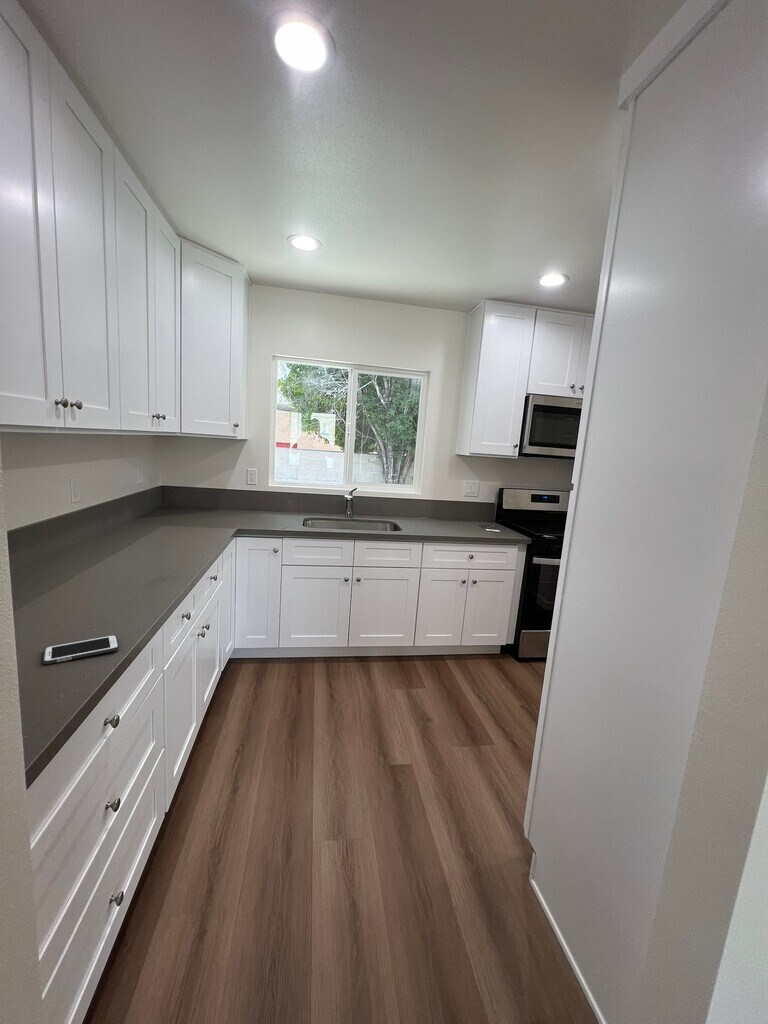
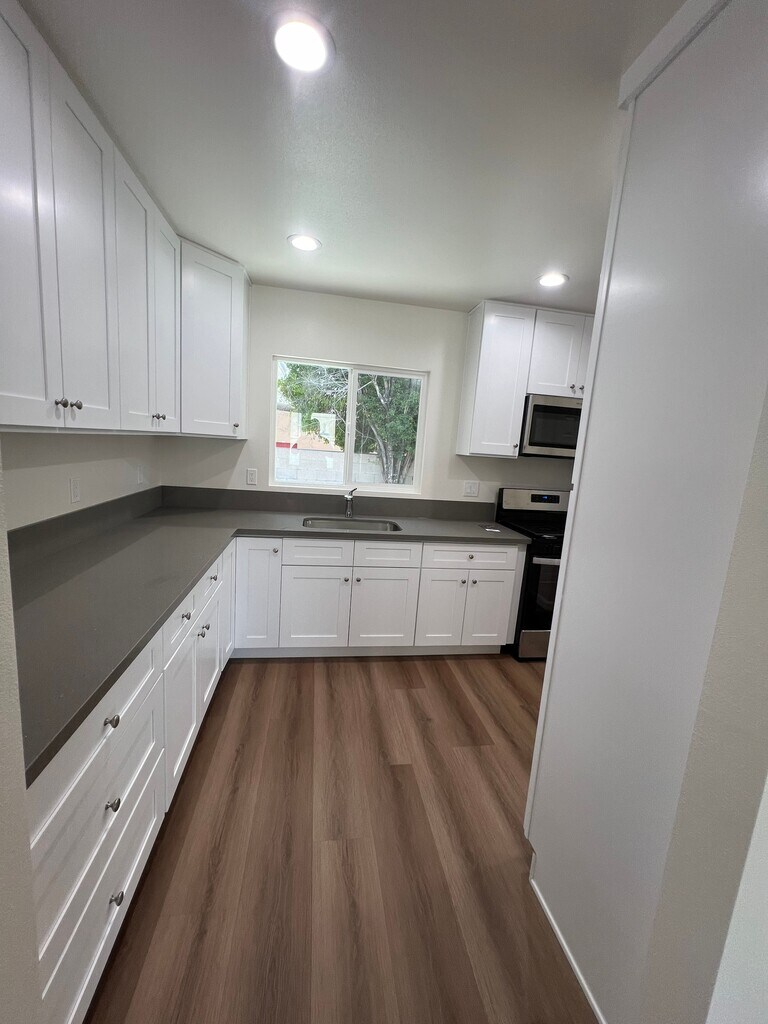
- cell phone [42,634,120,665]
